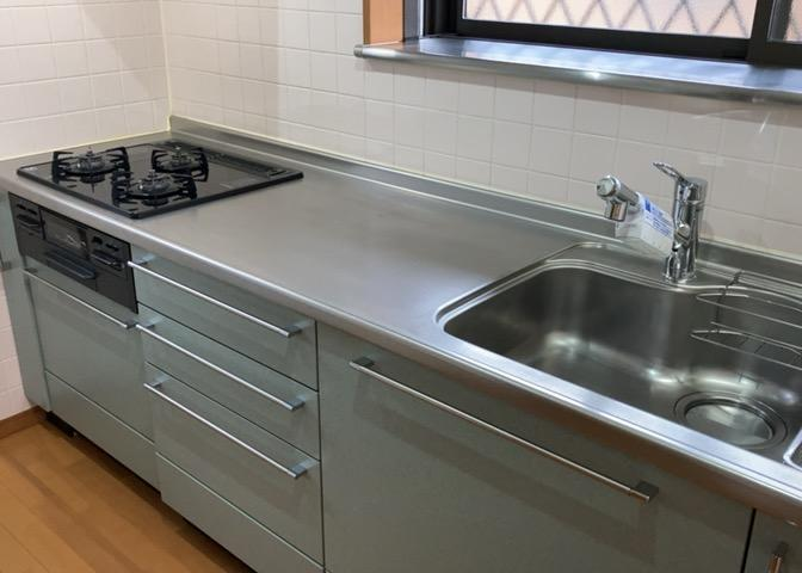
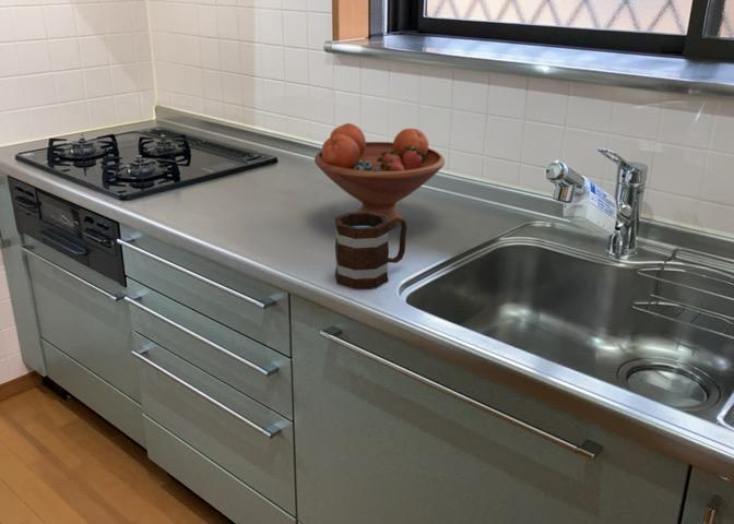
+ fruit bowl [313,122,446,227]
+ mug [334,212,409,290]
